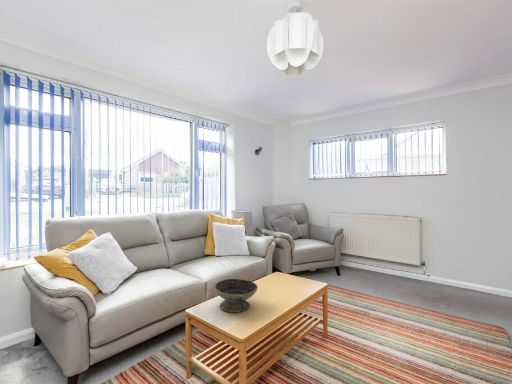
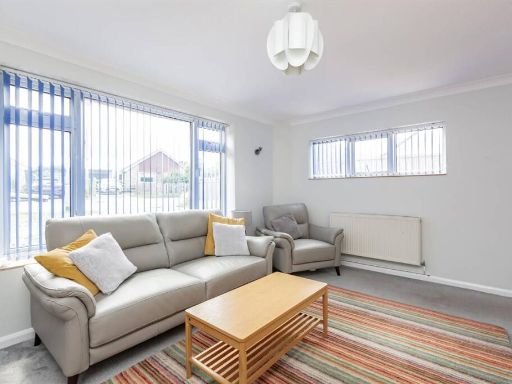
- decorative bowl [214,278,259,313]
